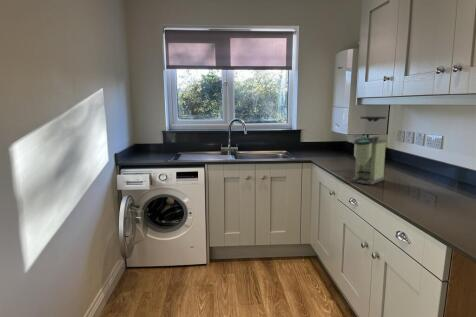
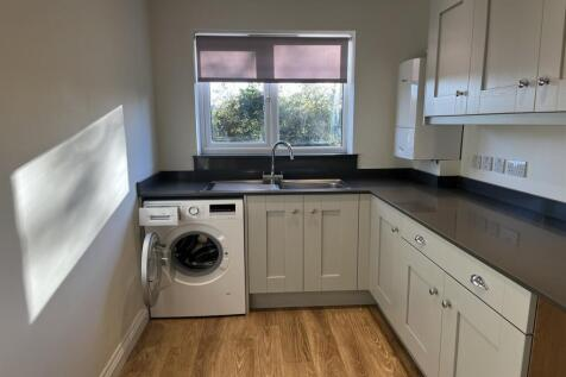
- coffee grinder [349,116,388,186]
